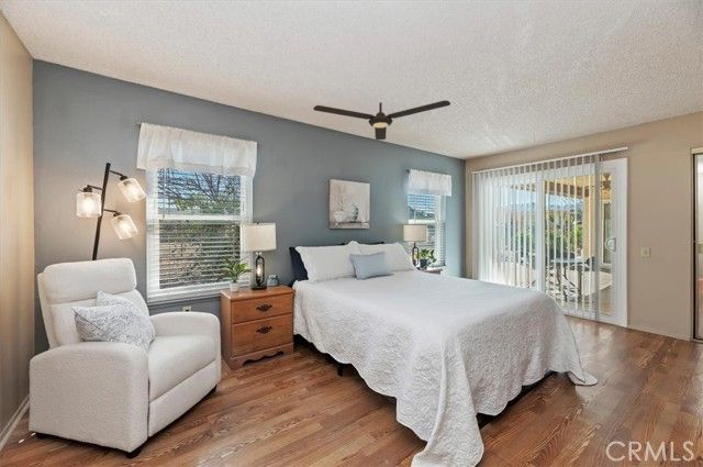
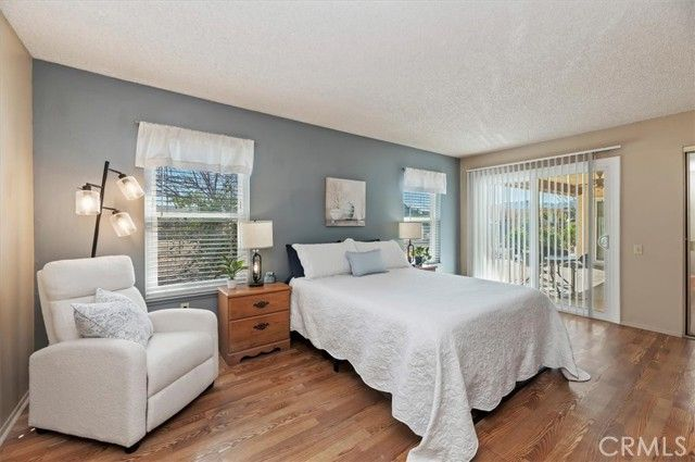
- ceiling fan [312,99,451,141]
